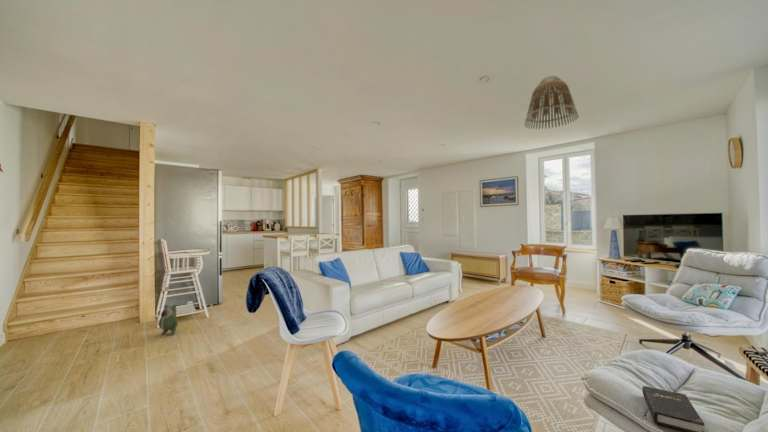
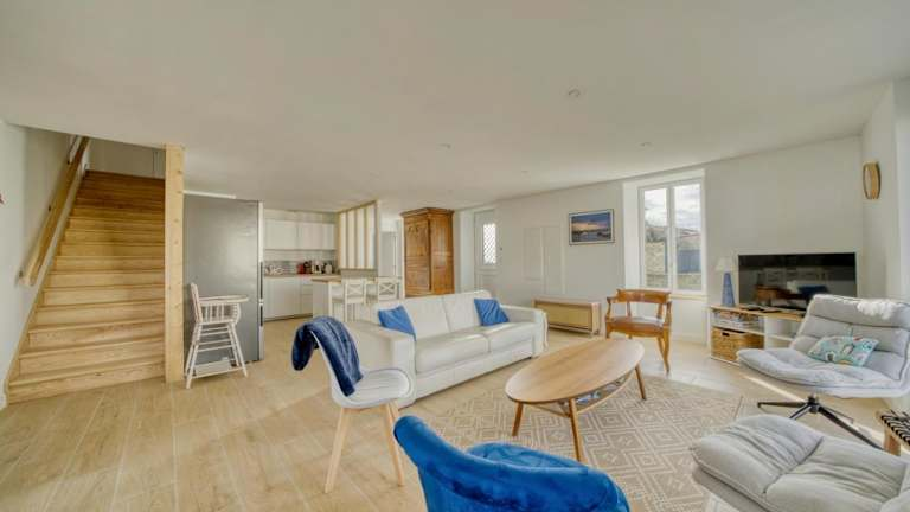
- plush toy [157,304,179,336]
- hardback book [641,385,705,432]
- lamp shade [524,75,580,130]
